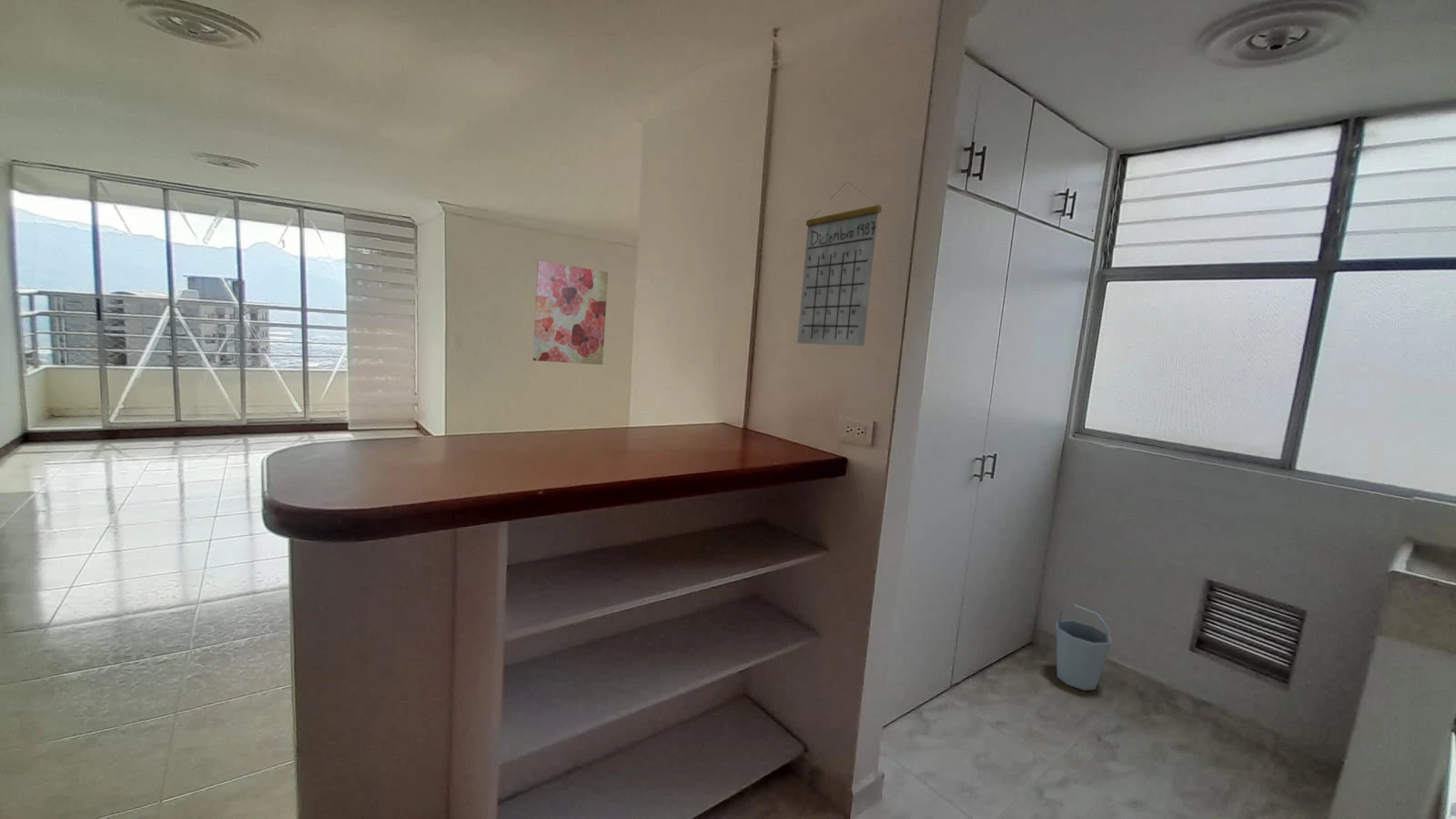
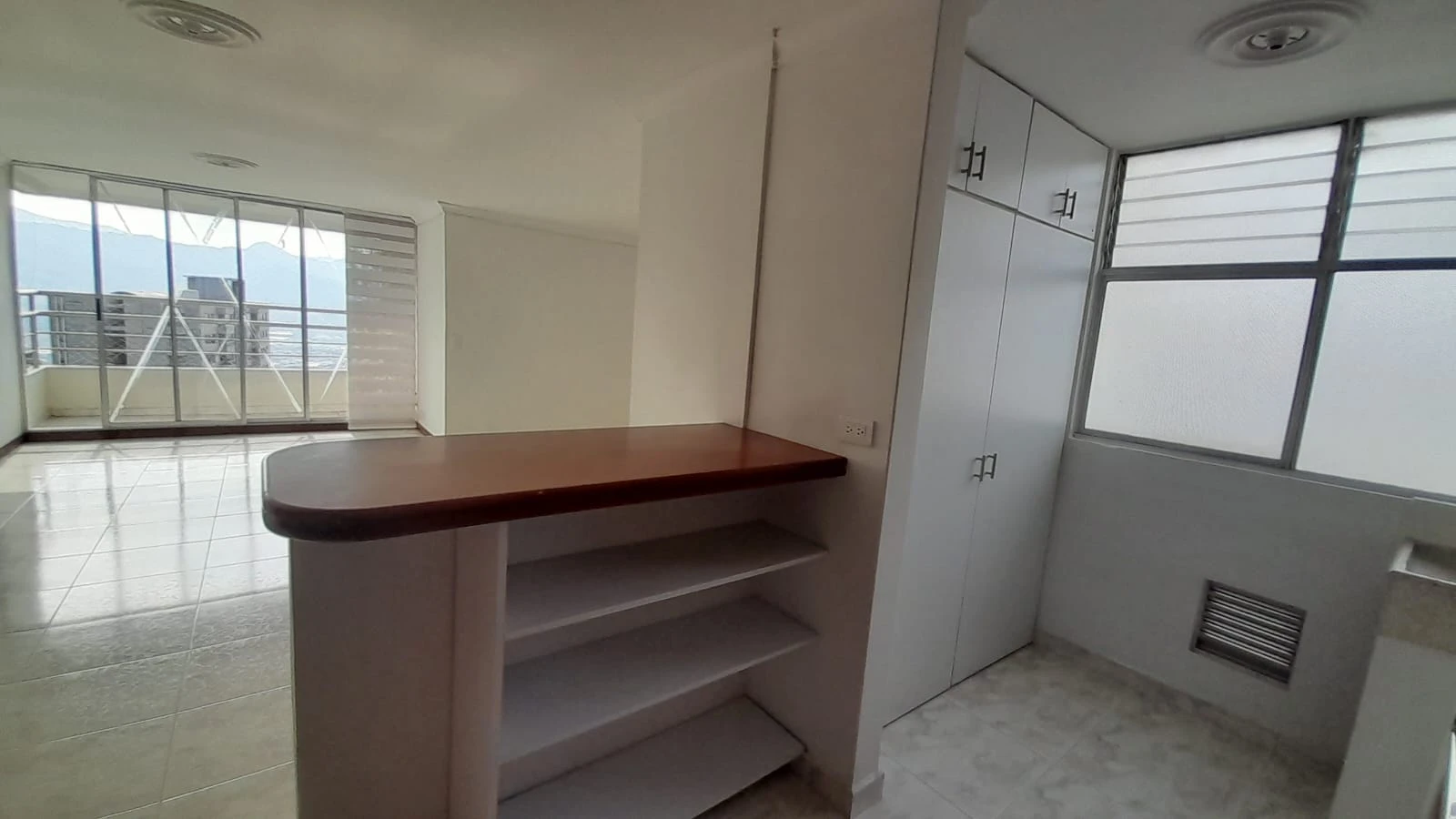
- calendar [796,181,883,347]
- bucket [1056,603,1112,692]
- wall art [531,259,609,366]
